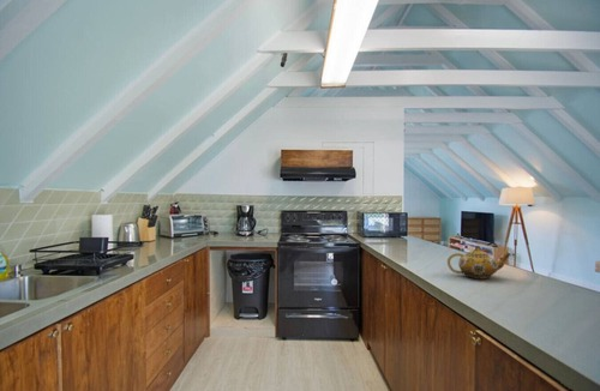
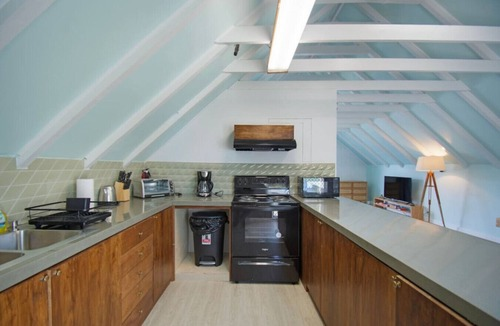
- teapot [446,245,512,281]
